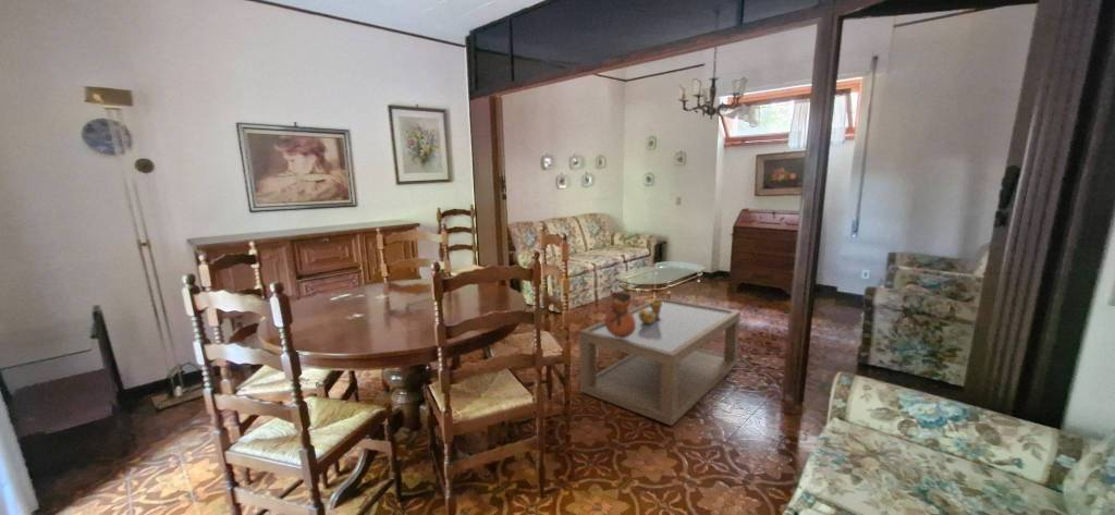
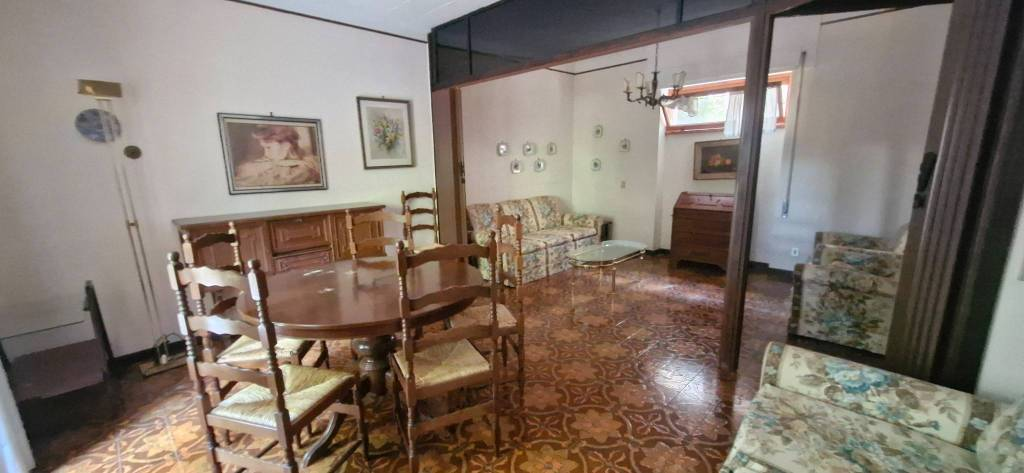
- coffee table [578,297,742,427]
- decorative bowl [638,298,662,324]
- vase [603,291,635,338]
